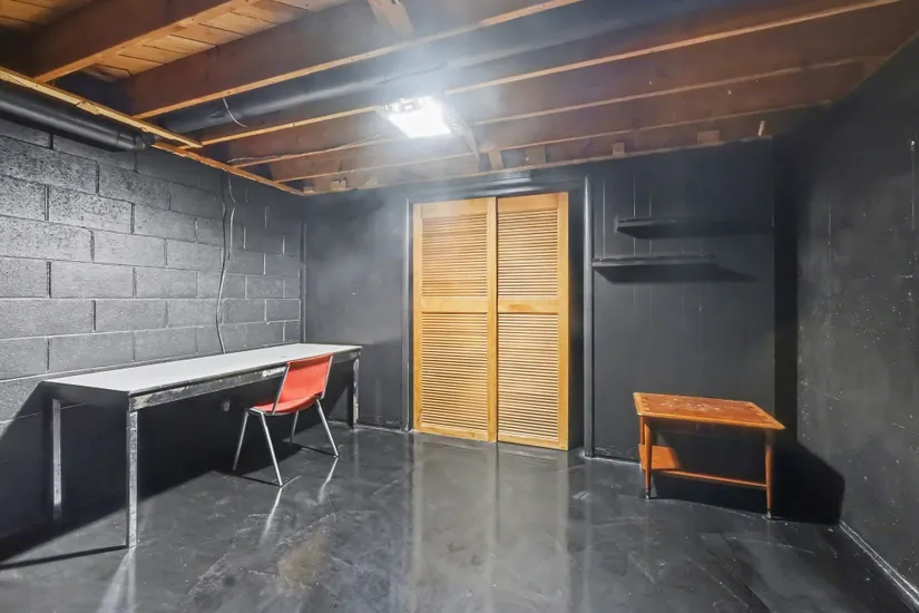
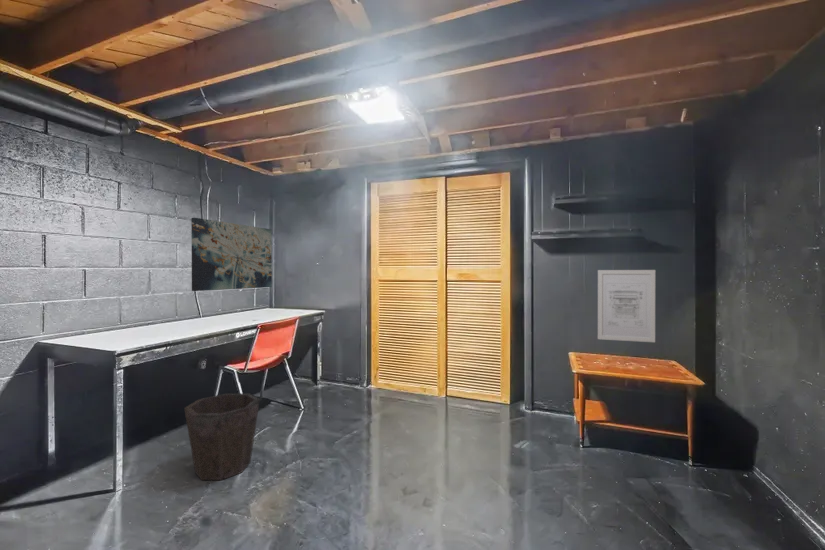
+ waste bin [183,392,261,481]
+ wall art [597,269,656,343]
+ wall art [190,217,273,292]
